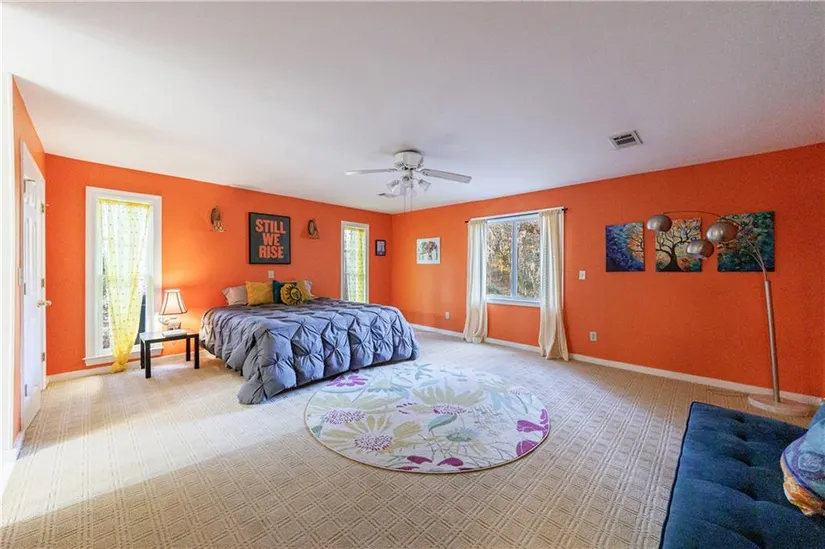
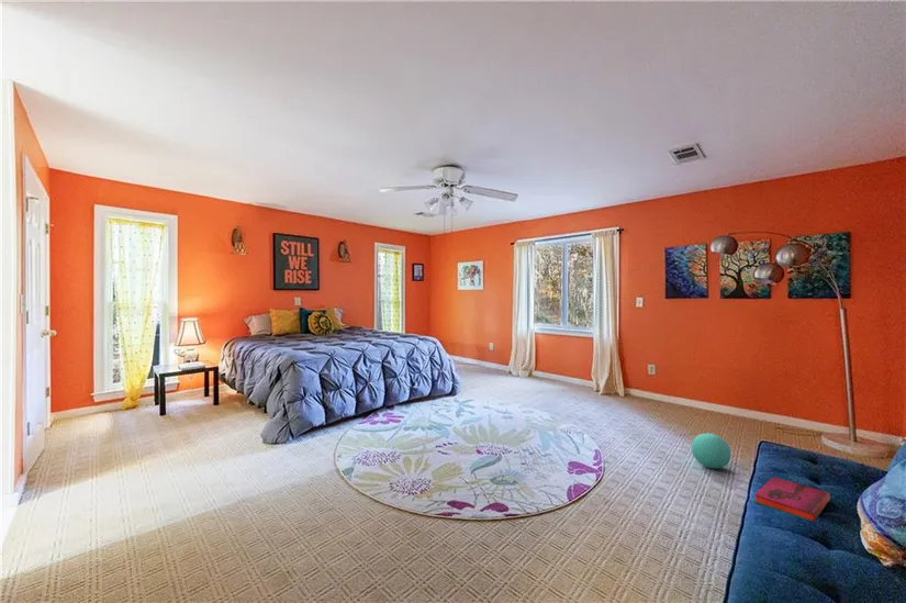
+ hardback book [753,476,831,523]
+ ball [691,433,731,470]
